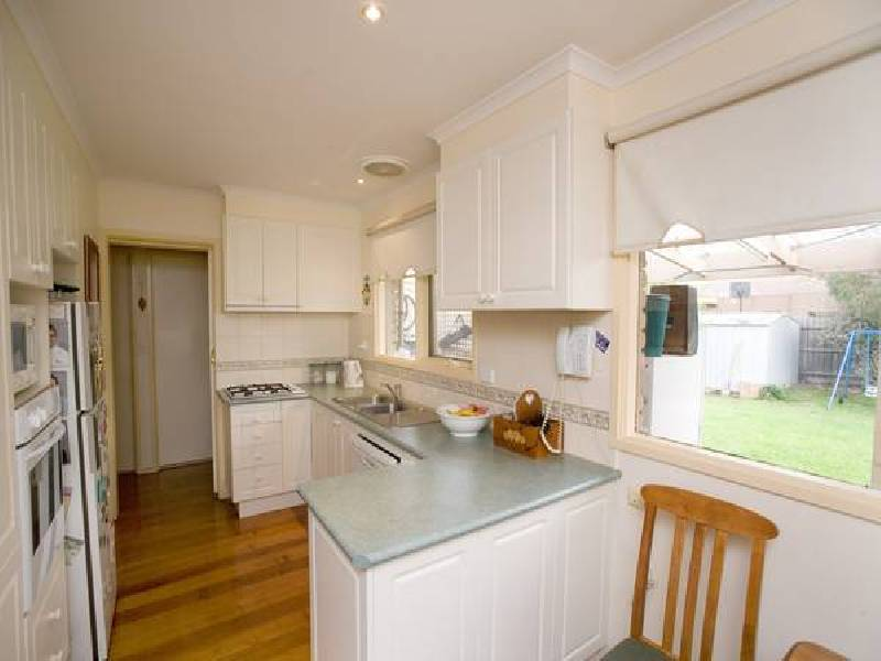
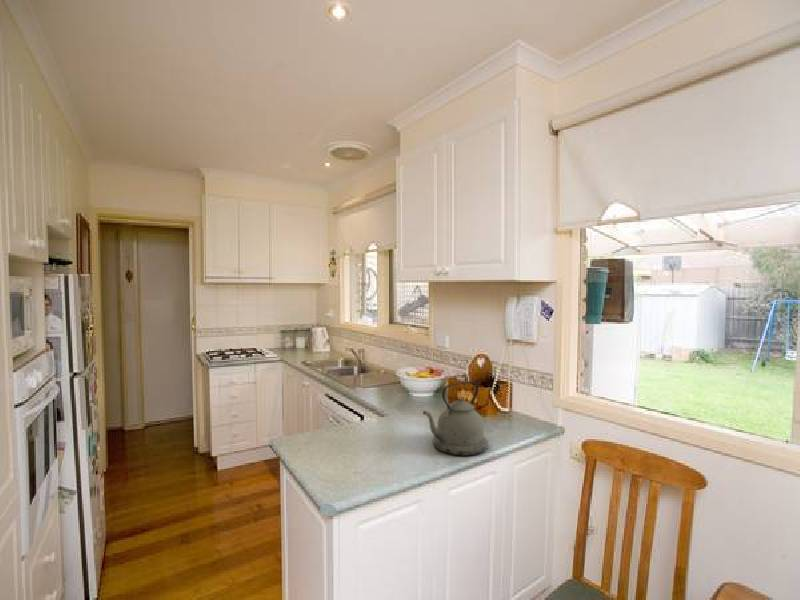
+ kettle [422,380,489,457]
